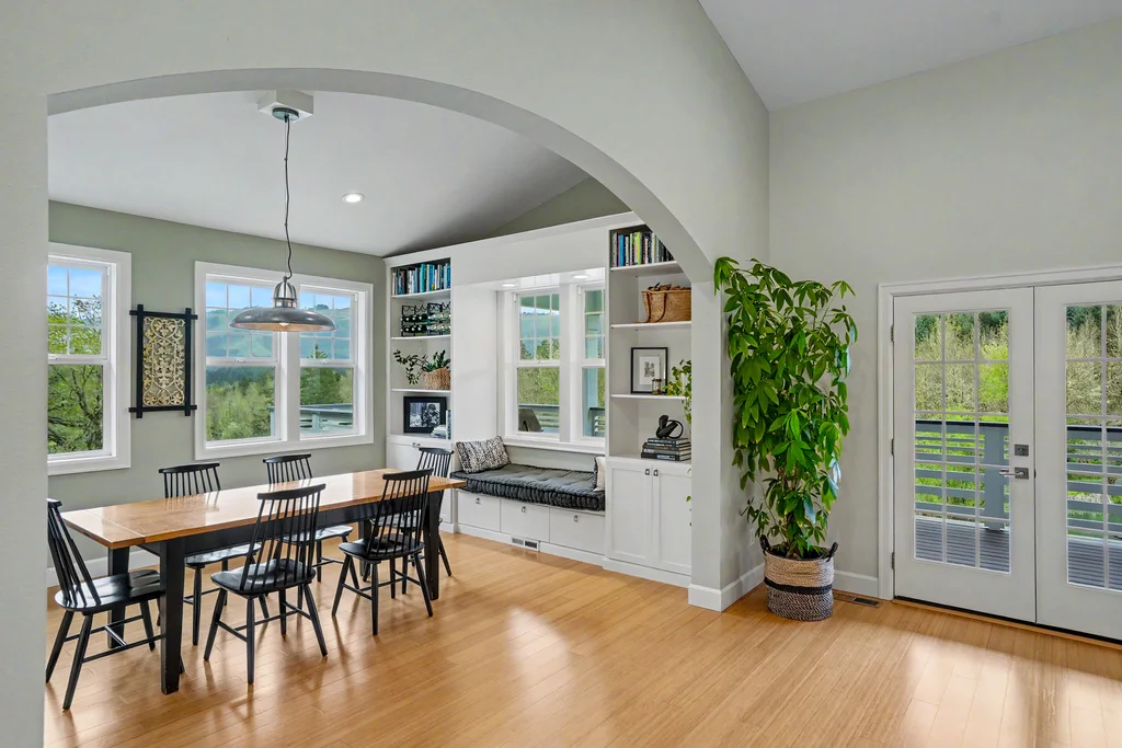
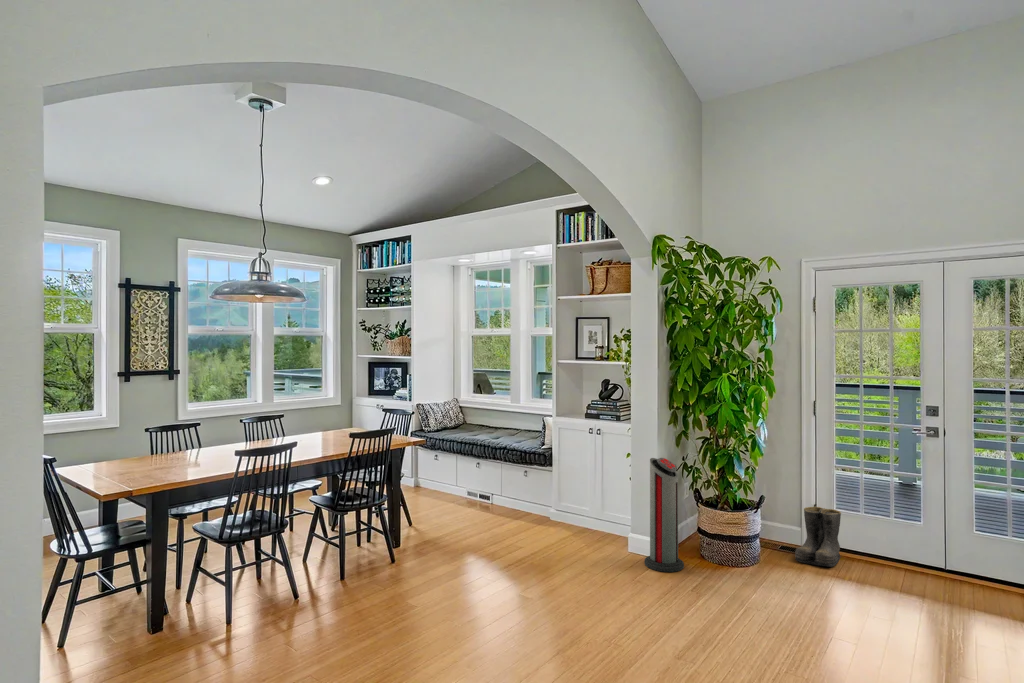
+ air purifier [644,457,685,573]
+ boots [794,506,843,568]
